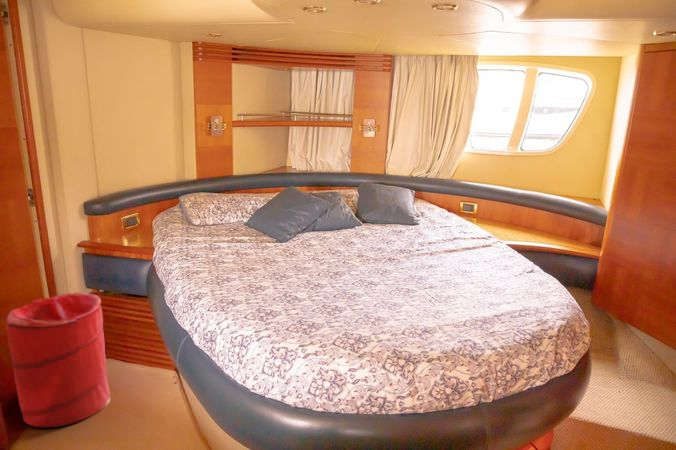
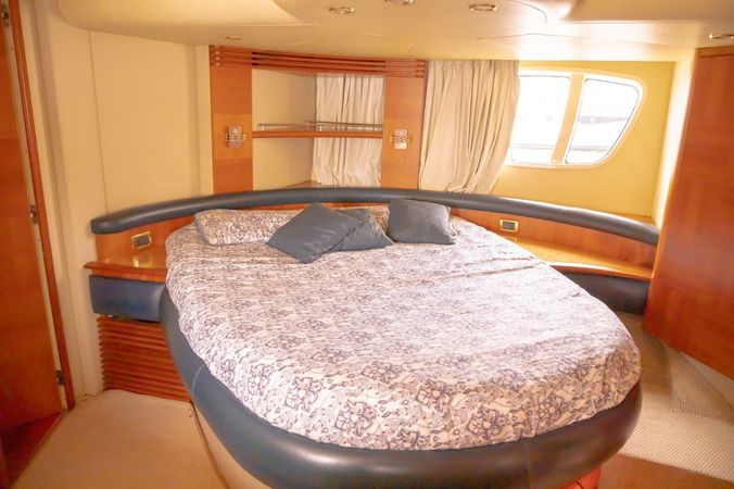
- laundry hamper [5,291,111,428]
